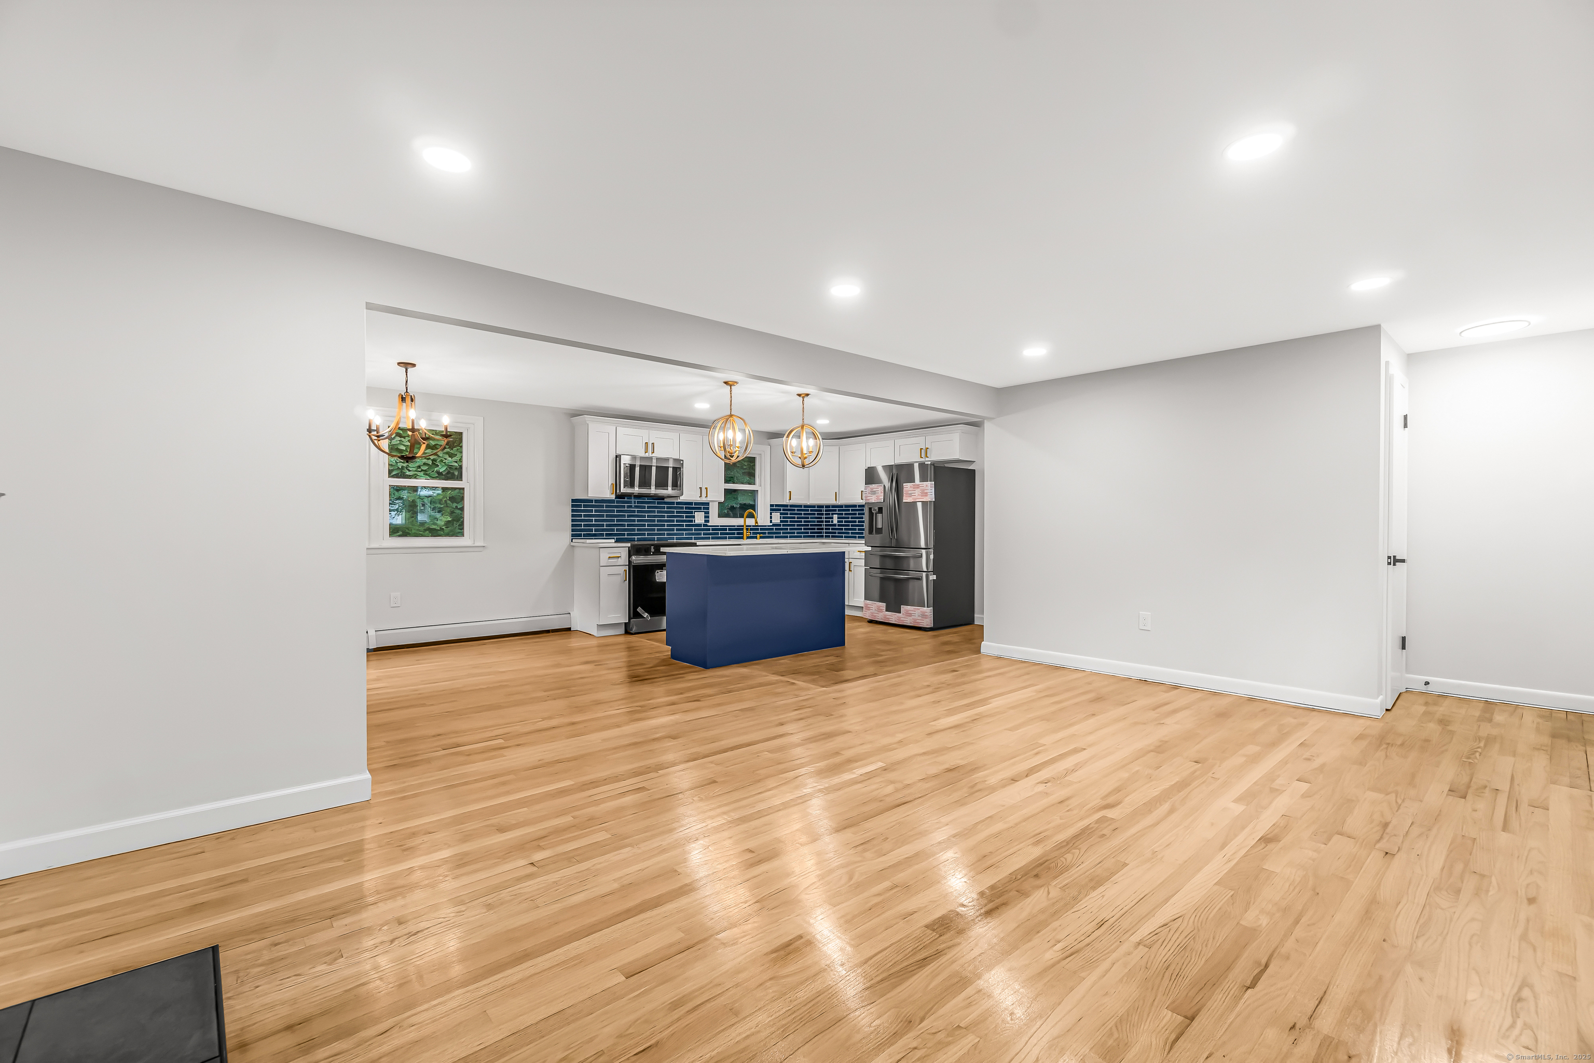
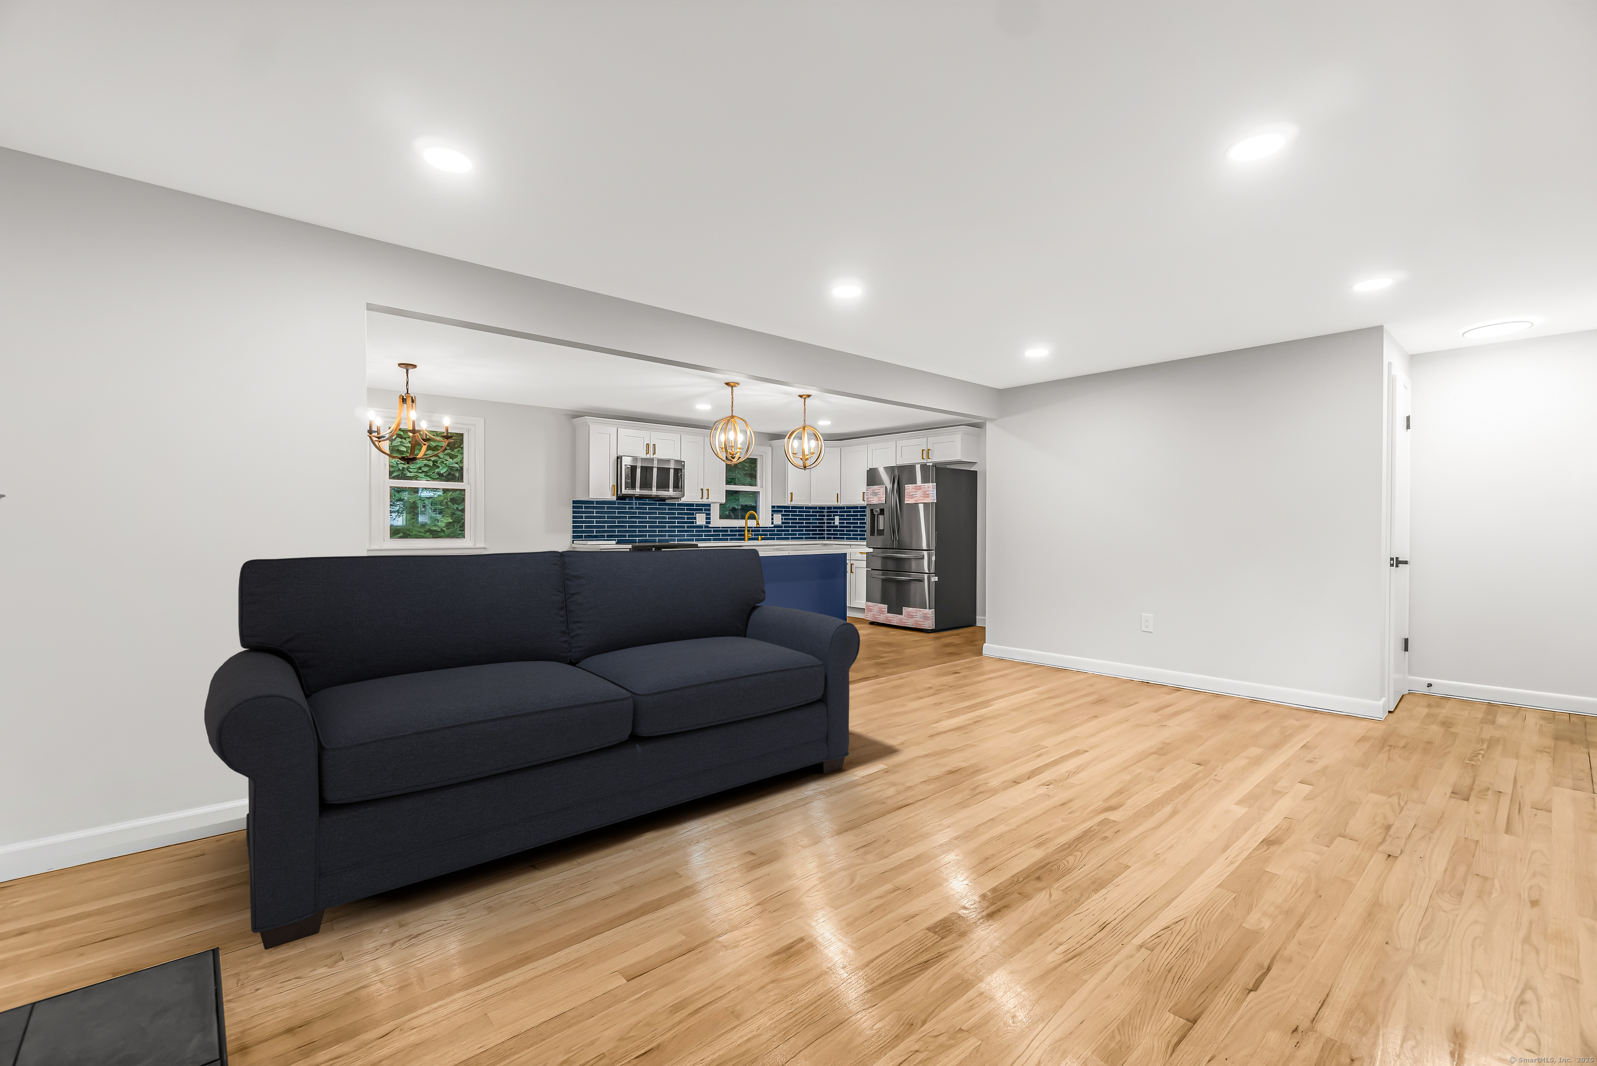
+ sofa [203,548,861,951]
